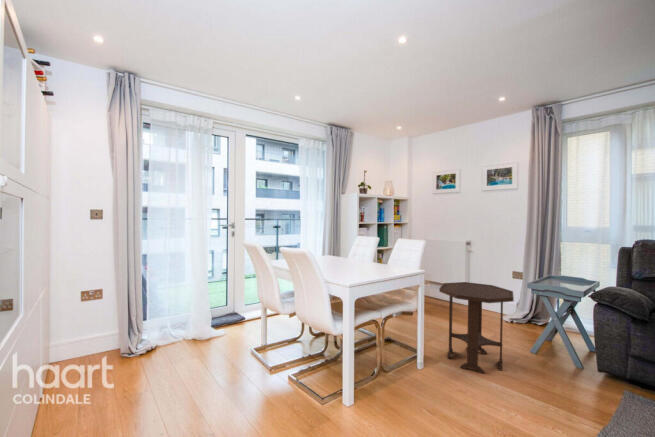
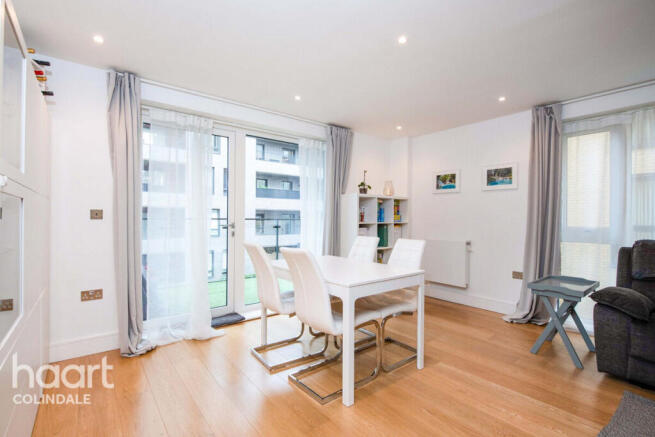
- side table [438,281,515,375]
